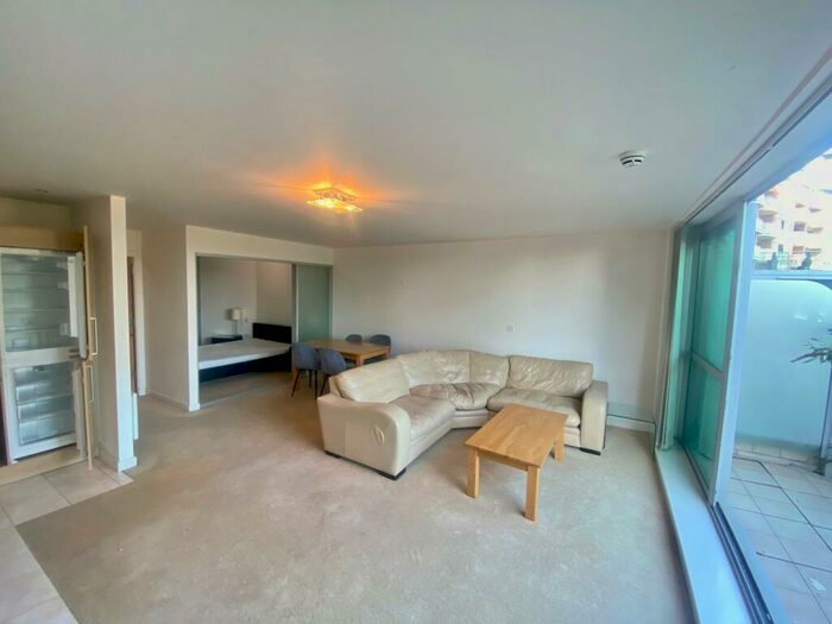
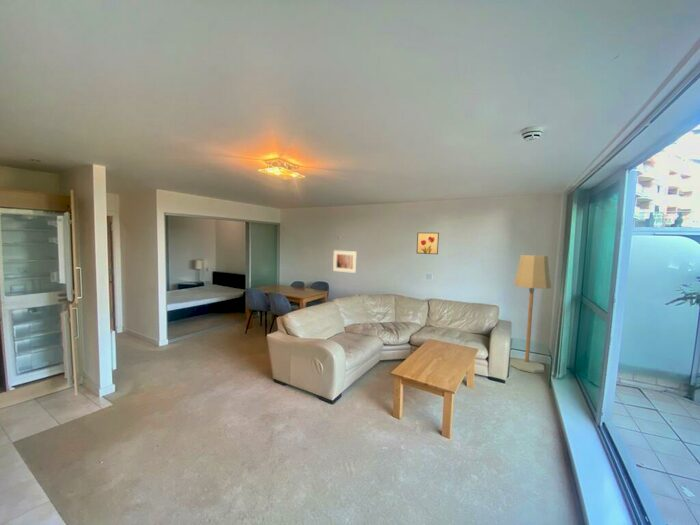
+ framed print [332,249,358,274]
+ wall art [416,232,440,255]
+ floor lamp [509,254,552,374]
